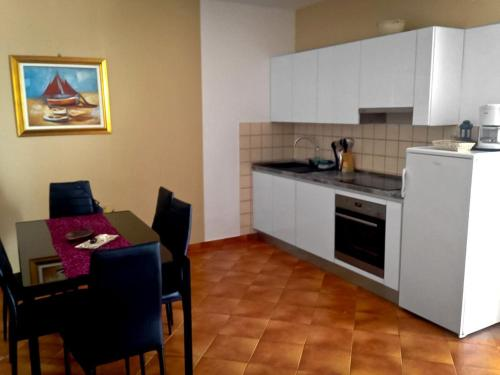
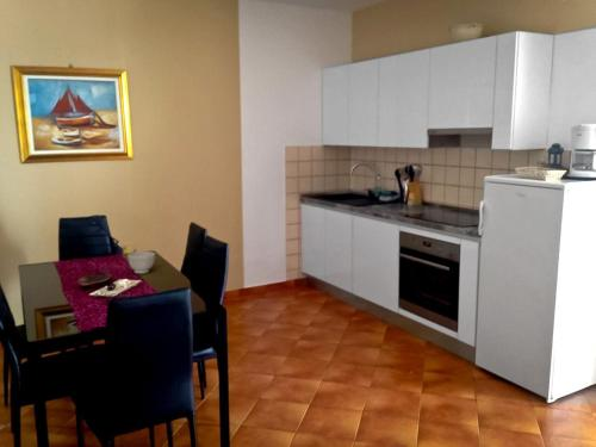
+ bowl [126,250,156,274]
